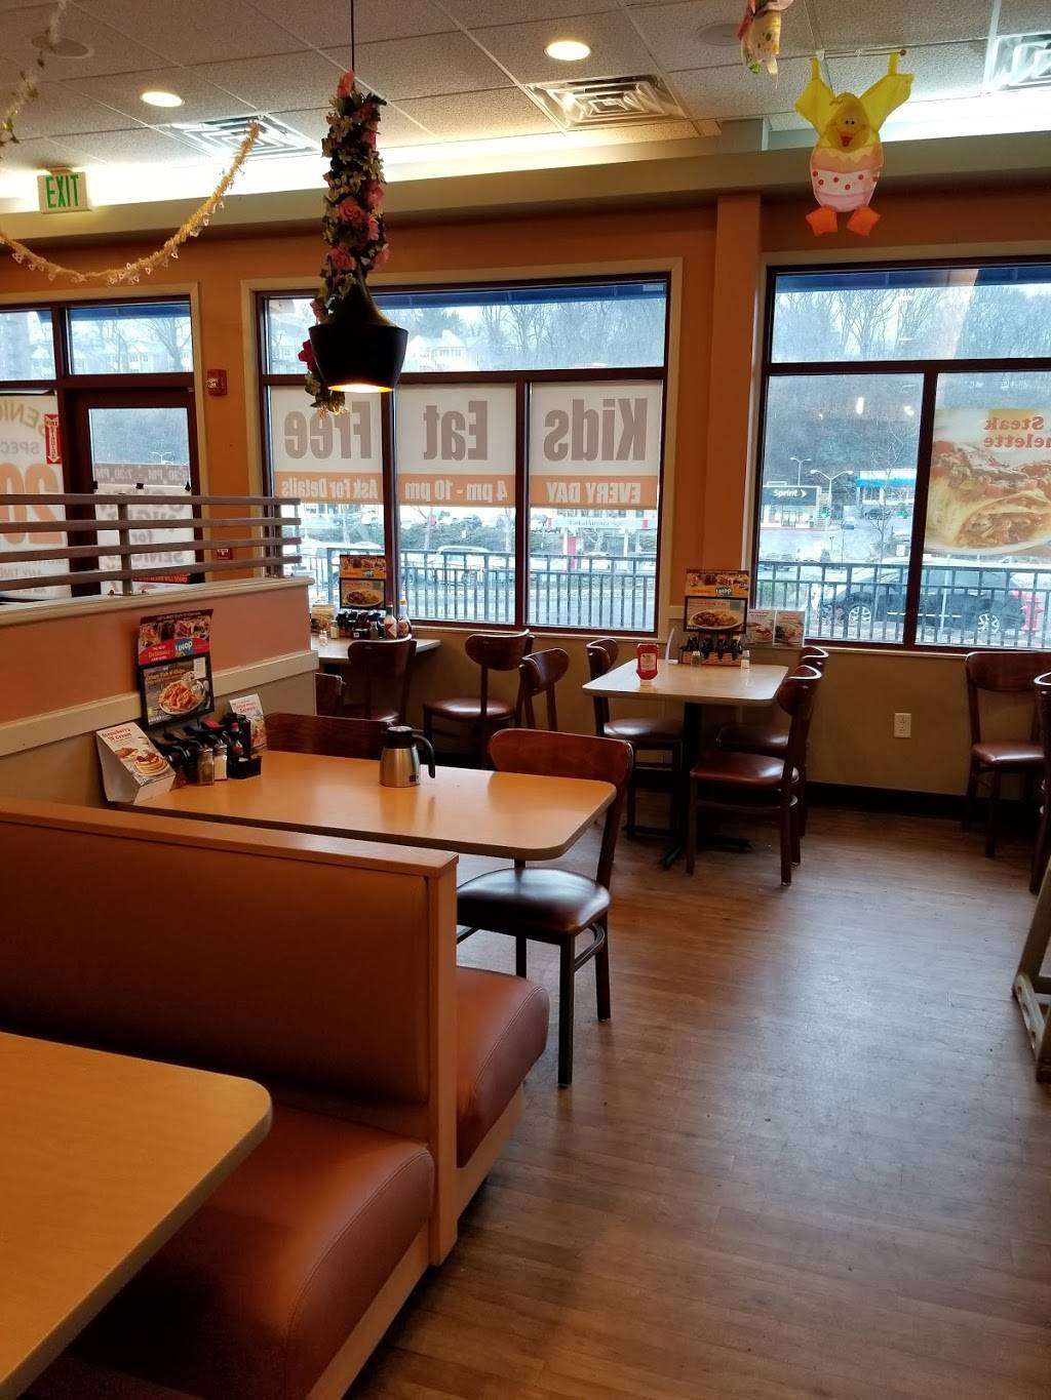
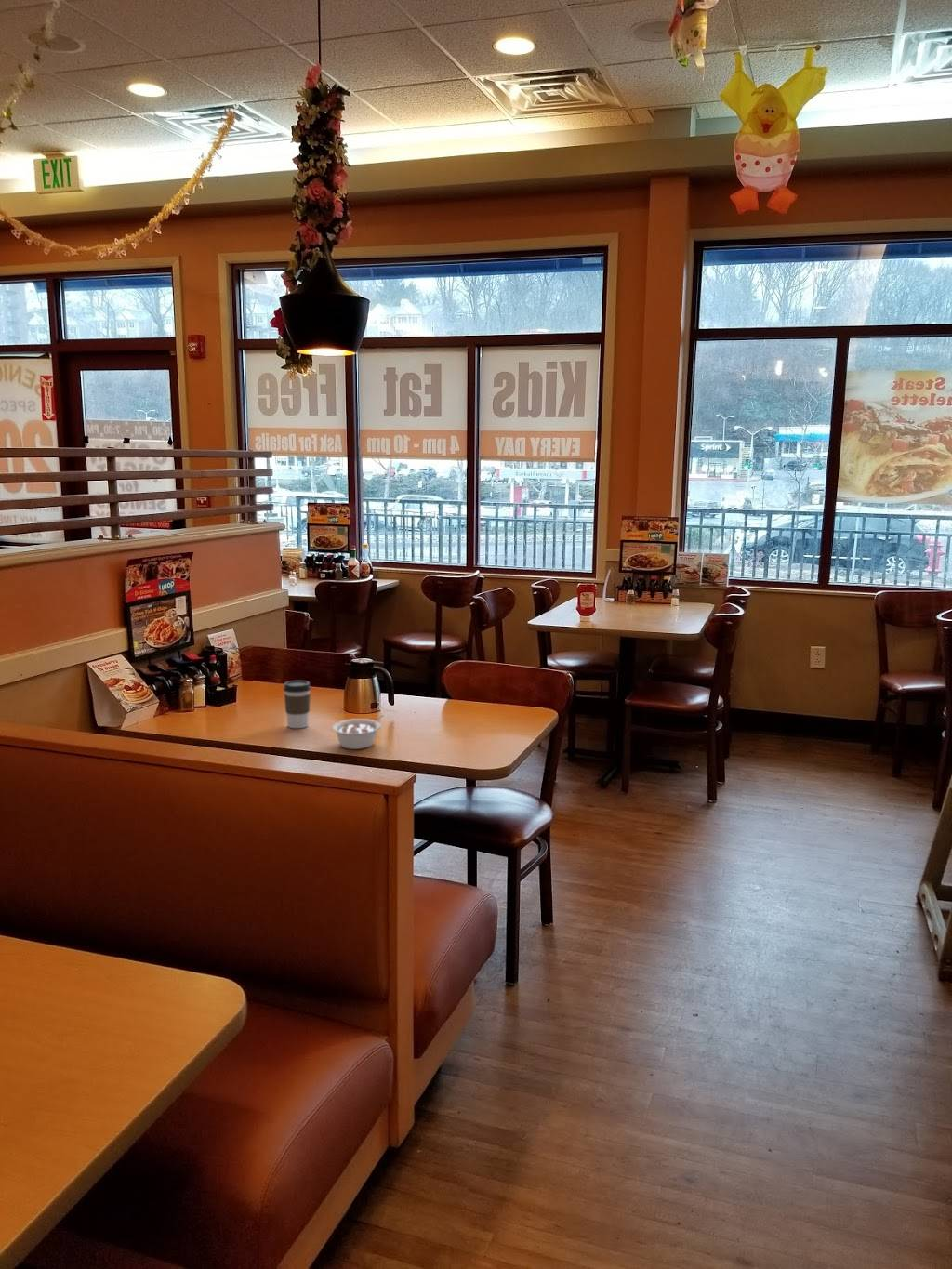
+ coffee cup [283,680,312,729]
+ legume [331,714,386,750]
